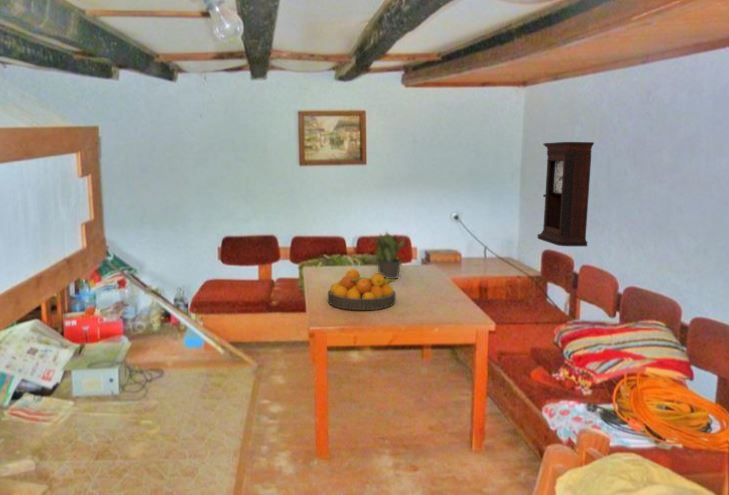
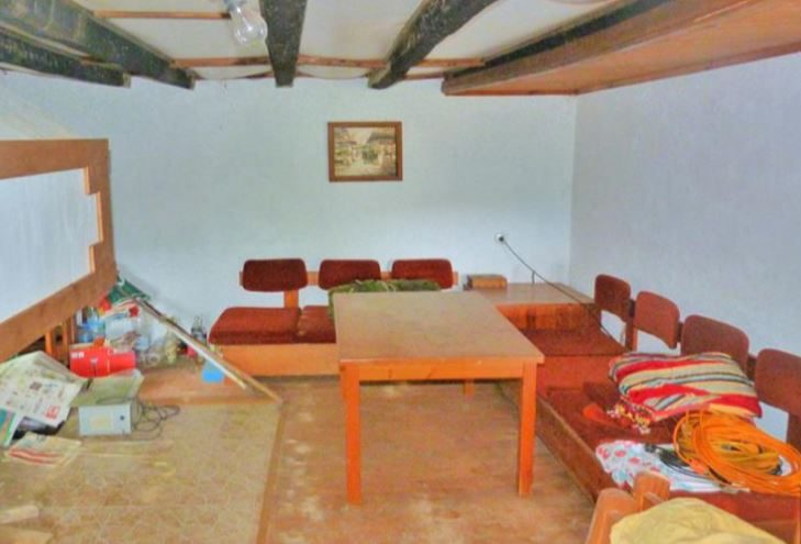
- fruit bowl [327,268,397,311]
- potted plant [370,229,406,280]
- pendulum clock [536,141,595,247]
